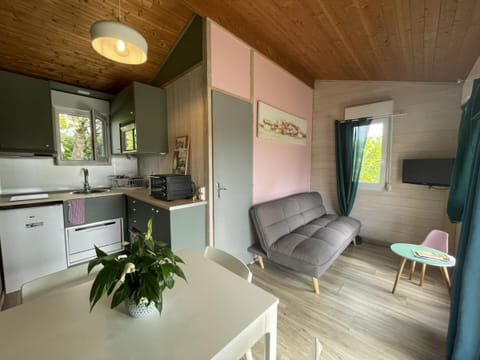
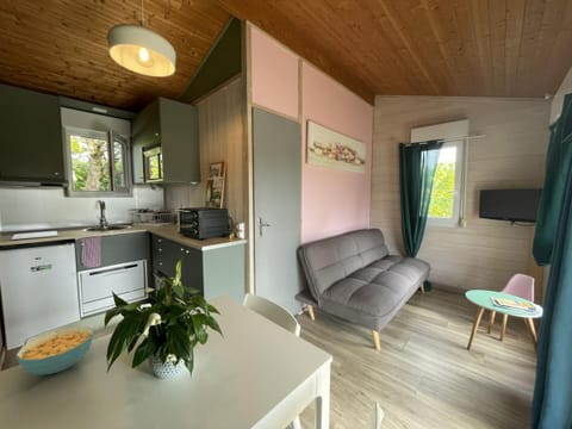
+ cereal bowl [14,325,95,375]
